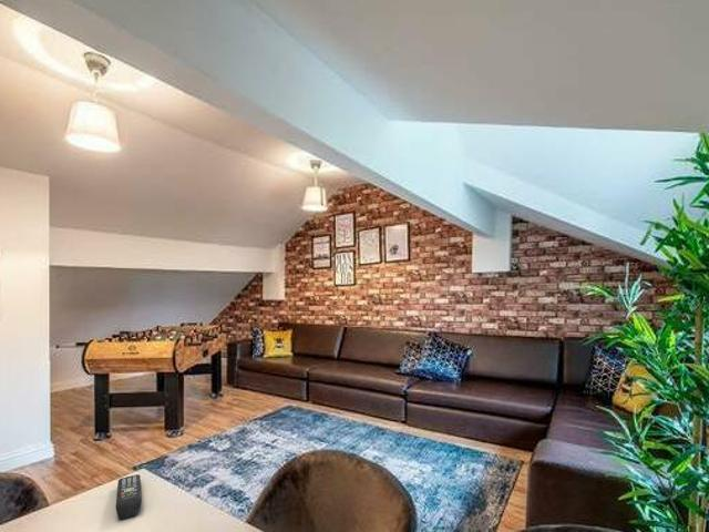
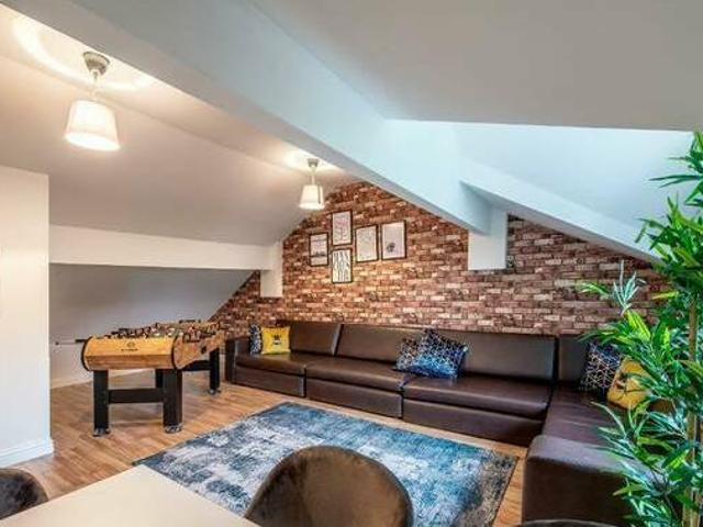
- remote control [115,473,143,521]
